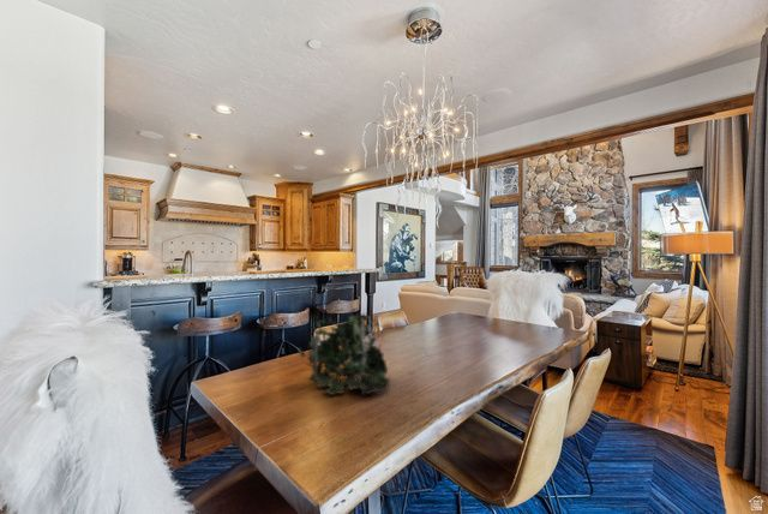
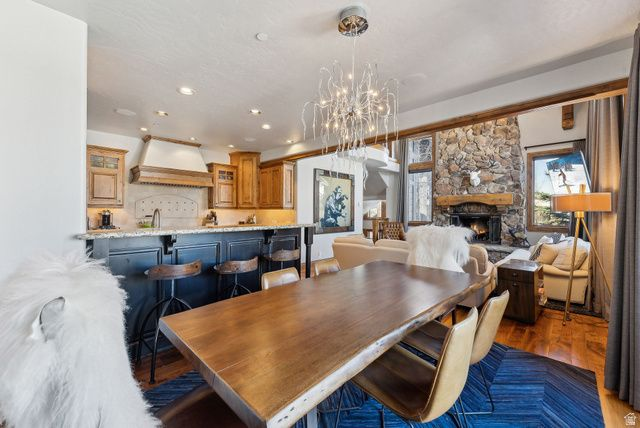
- plant [298,311,391,396]
